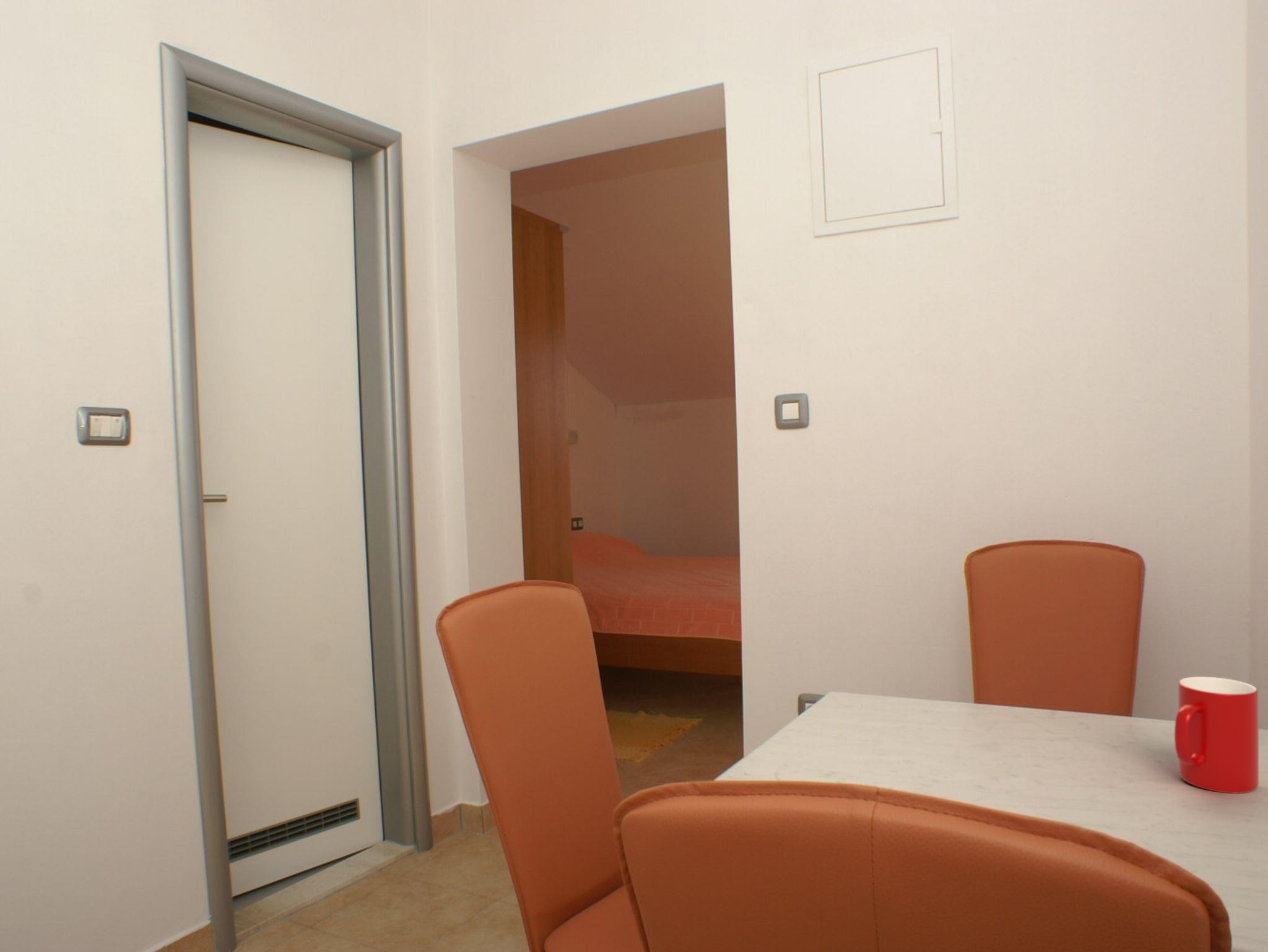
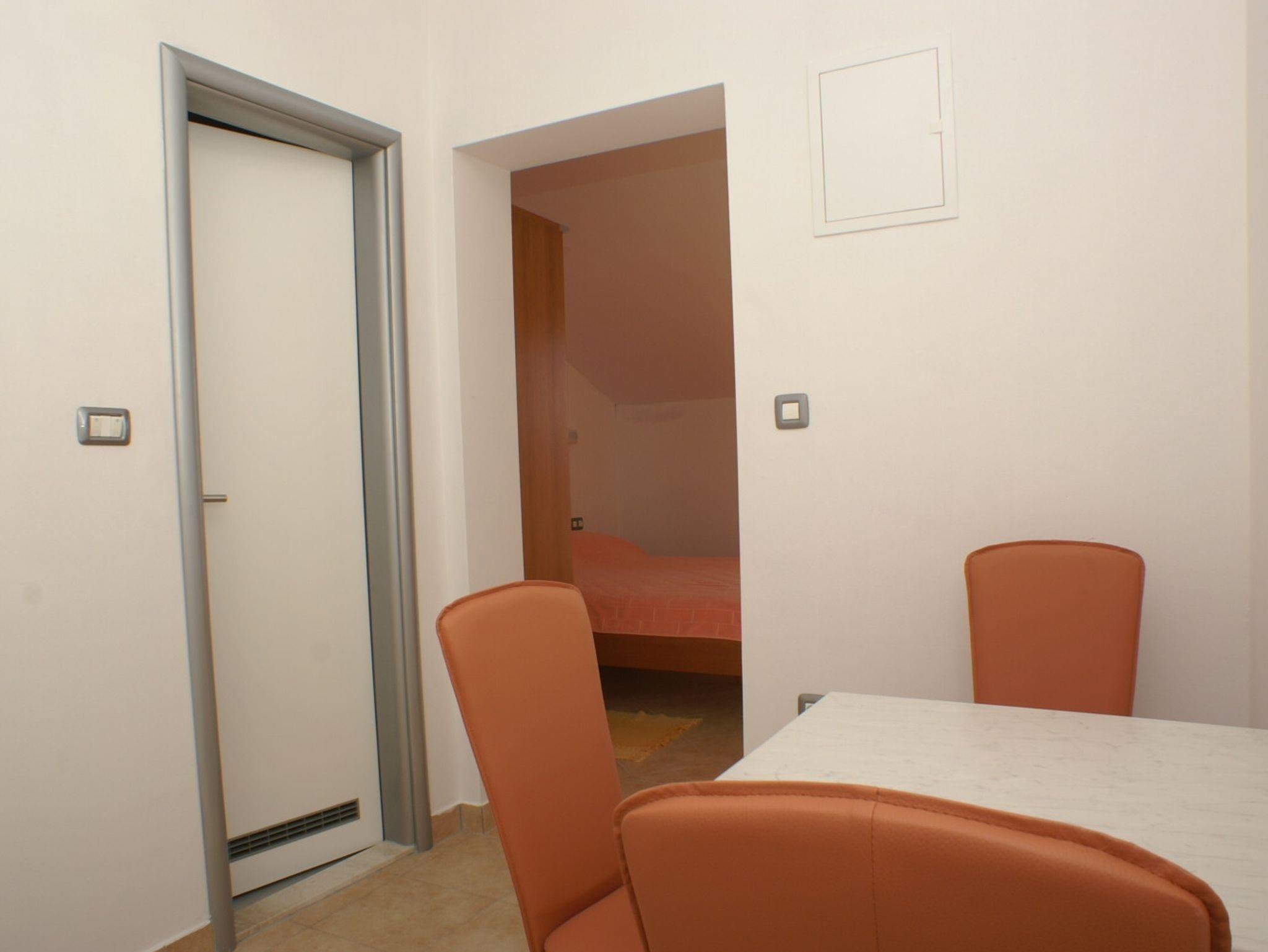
- cup [1174,676,1259,794]
